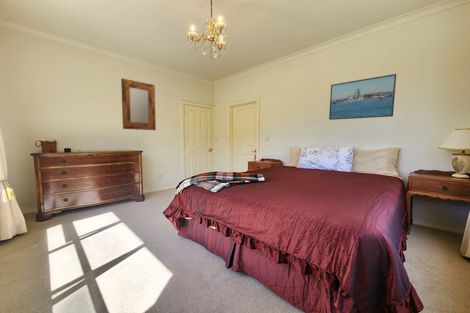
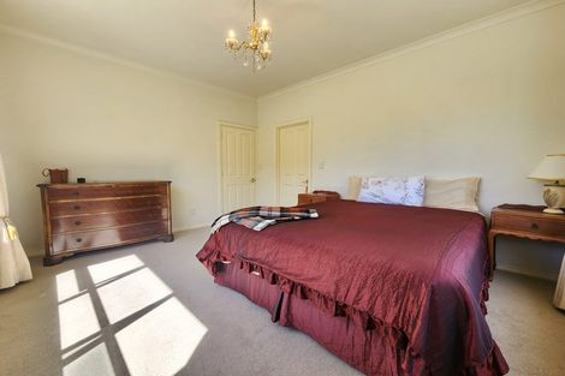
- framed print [328,73,397,121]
- home mirror [120,77,157,131]
